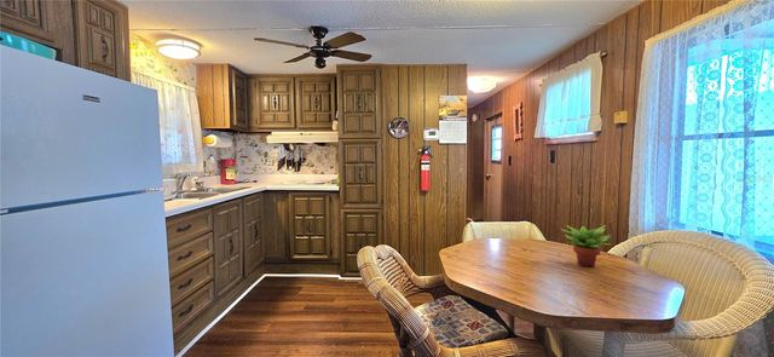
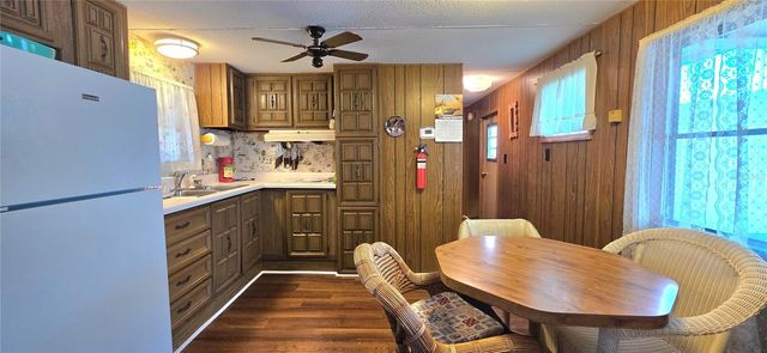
- succulent plant [560,224,613,267]
